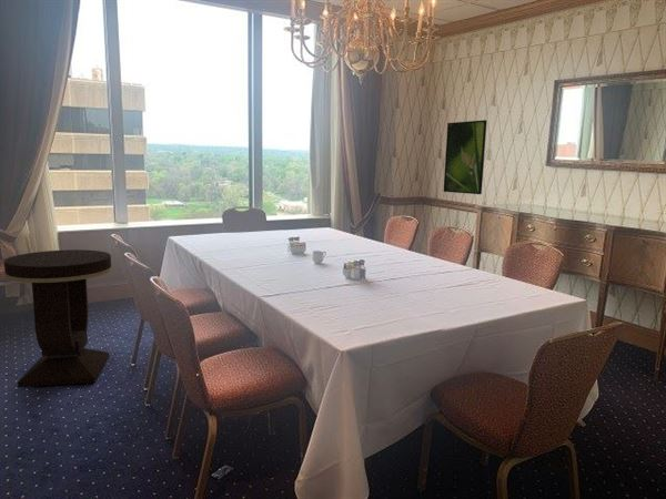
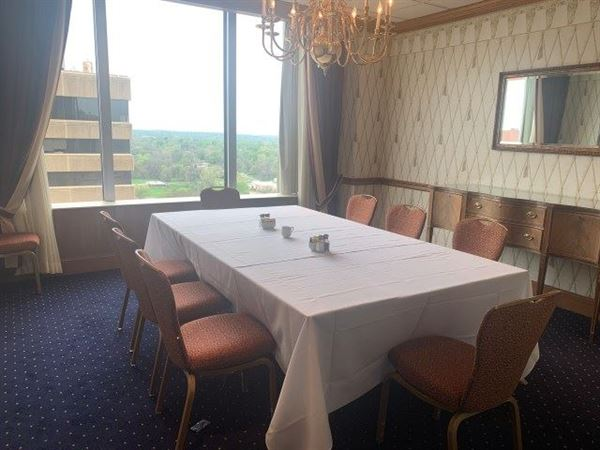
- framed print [443,119,488,195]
- side table [3,248,112,388]
